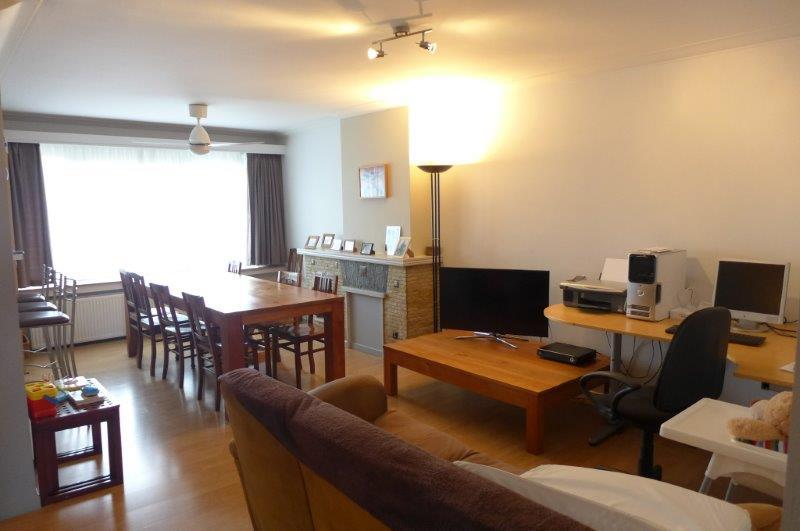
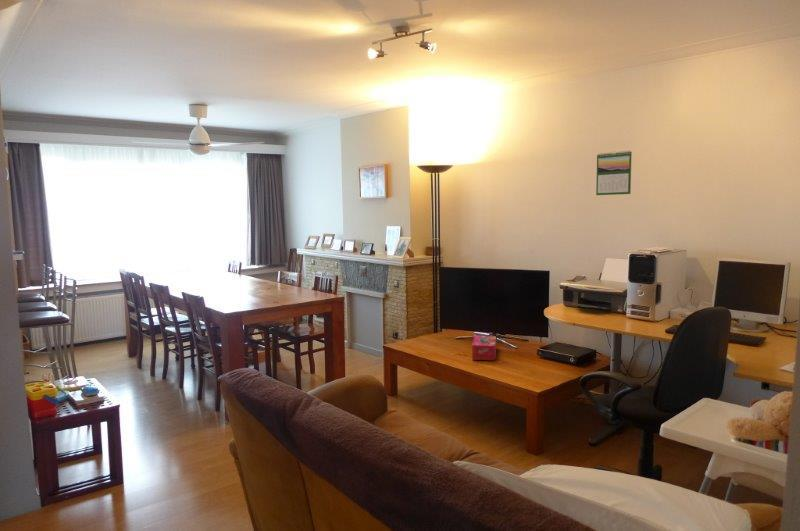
+ calendar [595,150,633,196]
+ tissue box [471,334,497,361]
